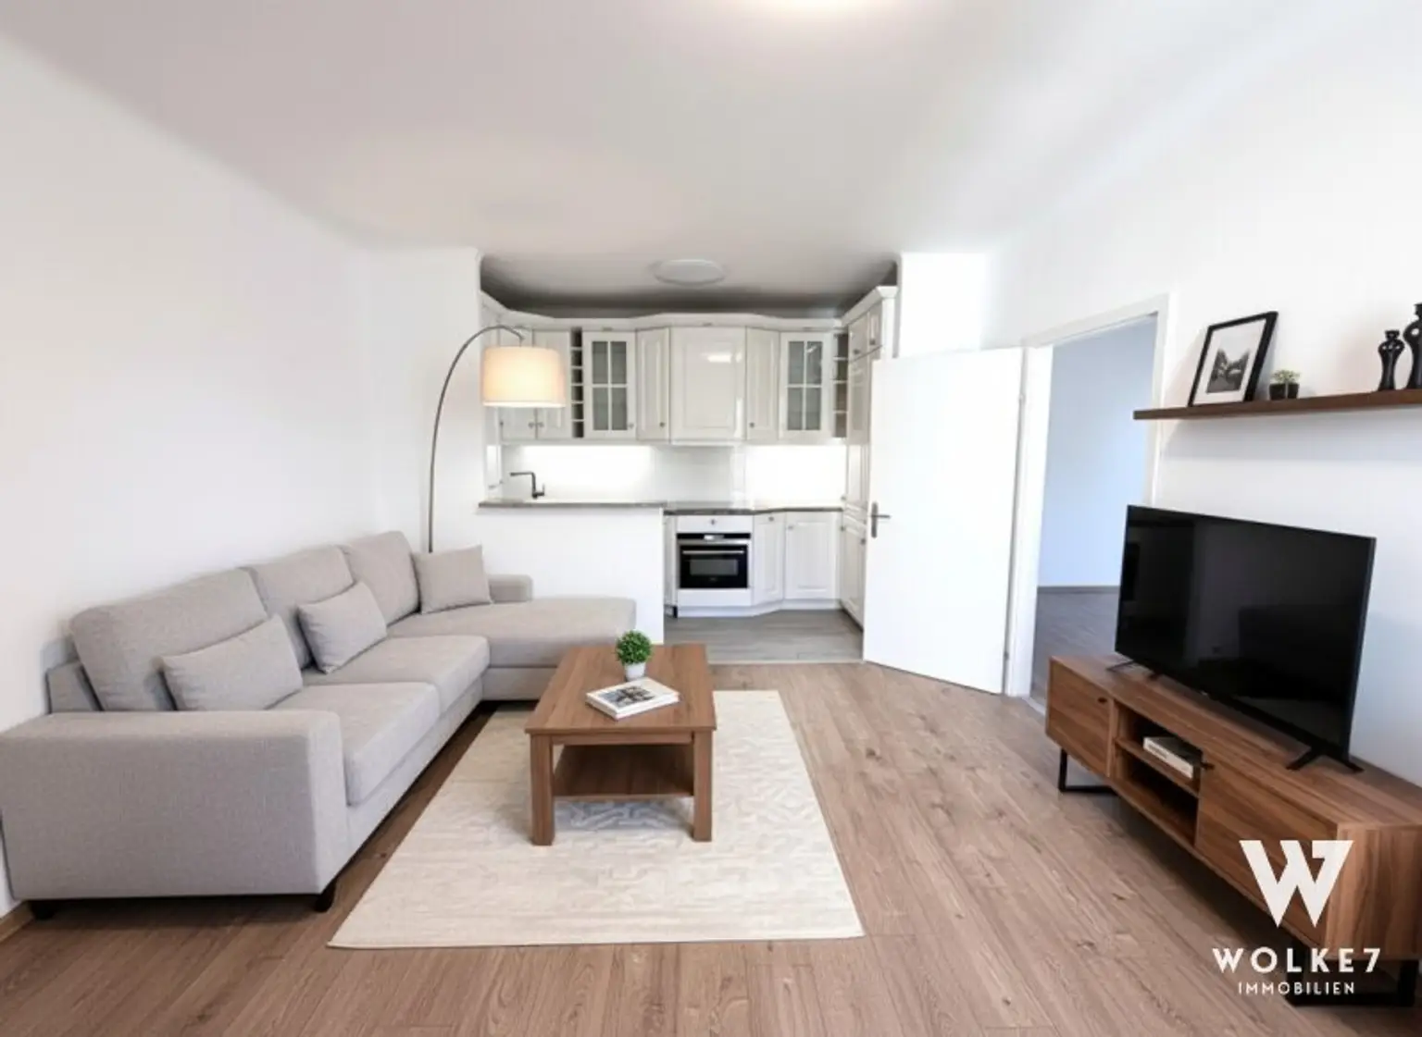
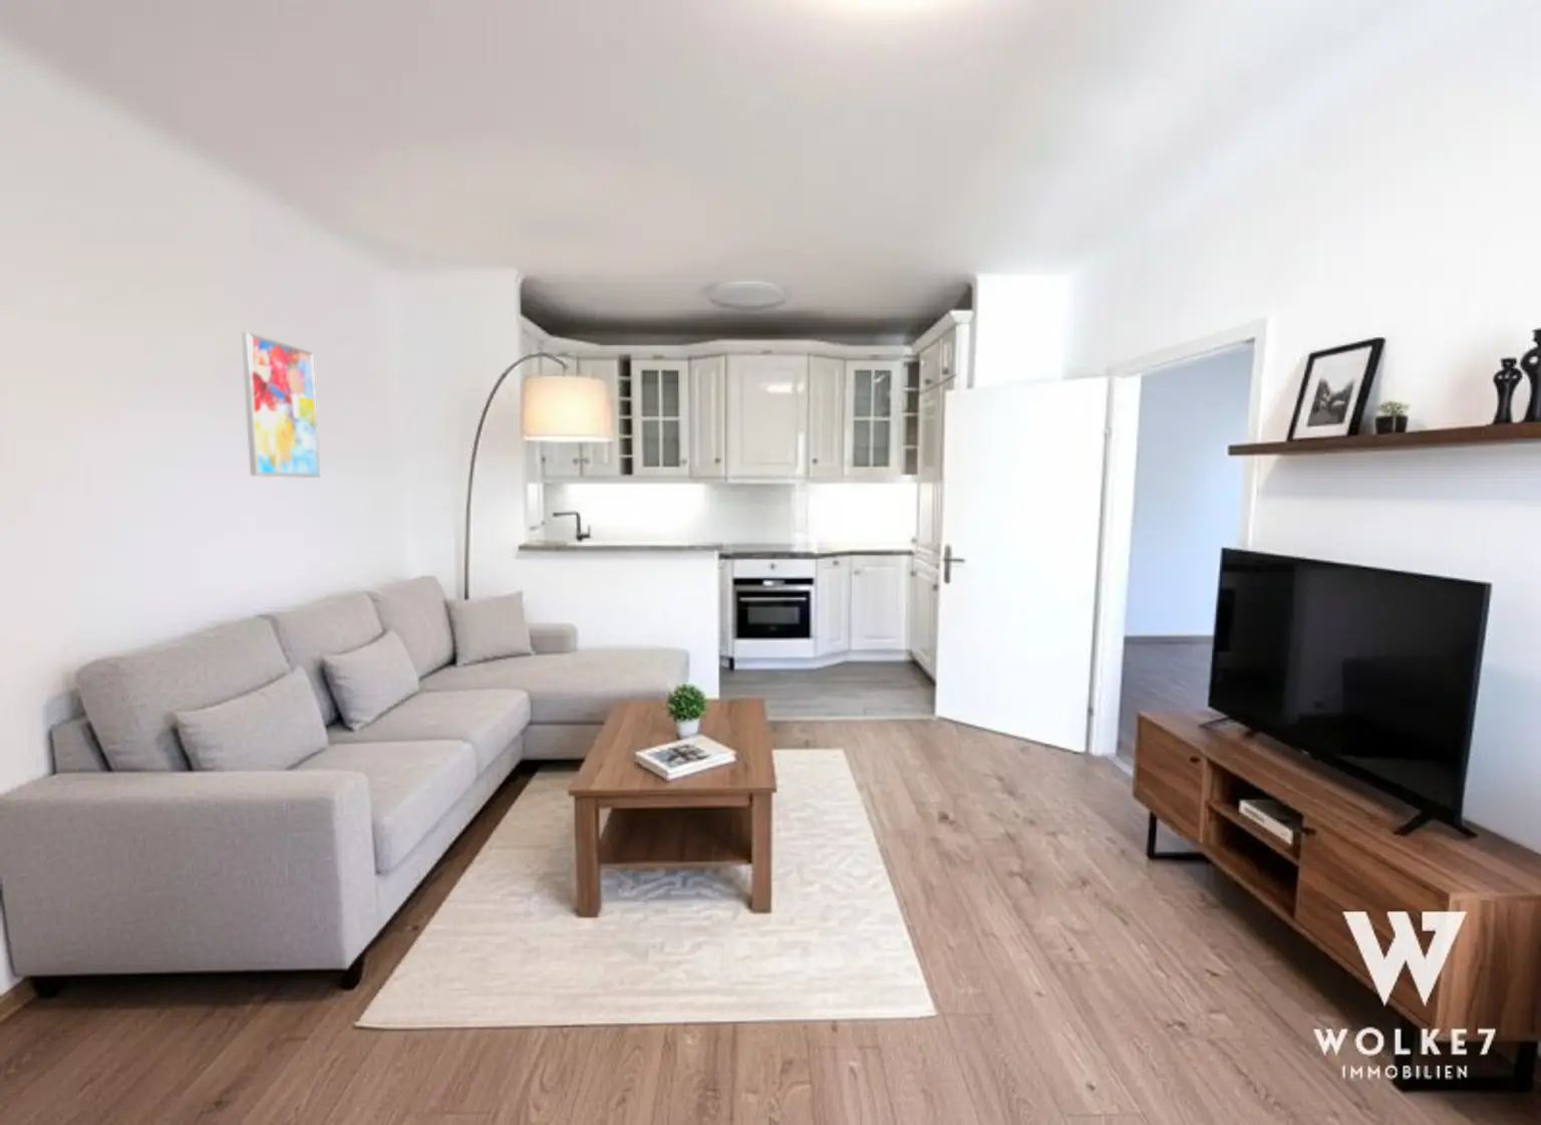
+ wall art [240,332,321,479]
